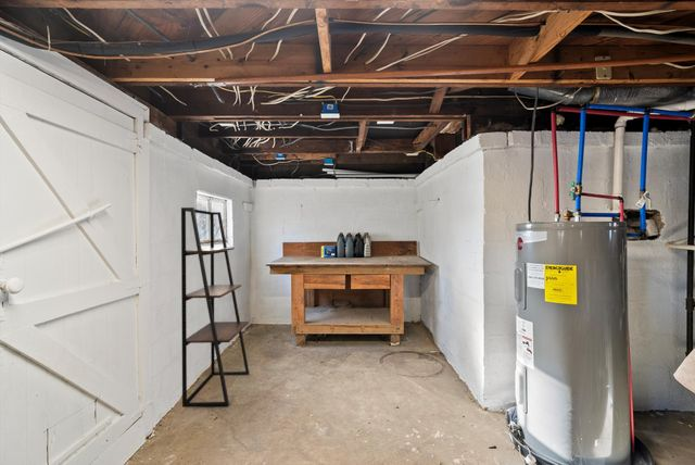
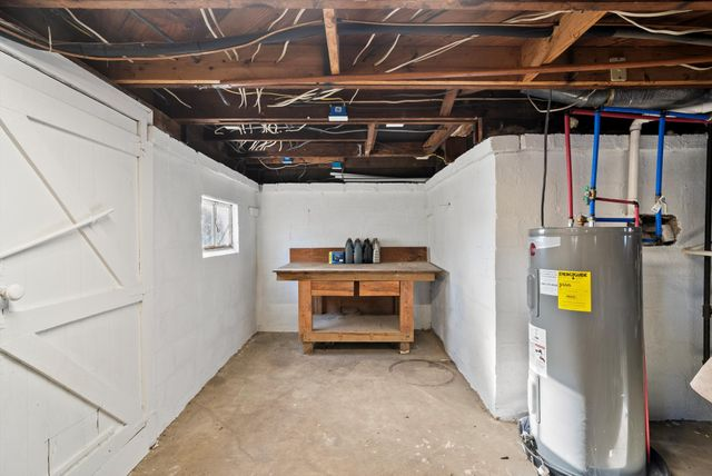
- shelving unit [180,206,251,409]
